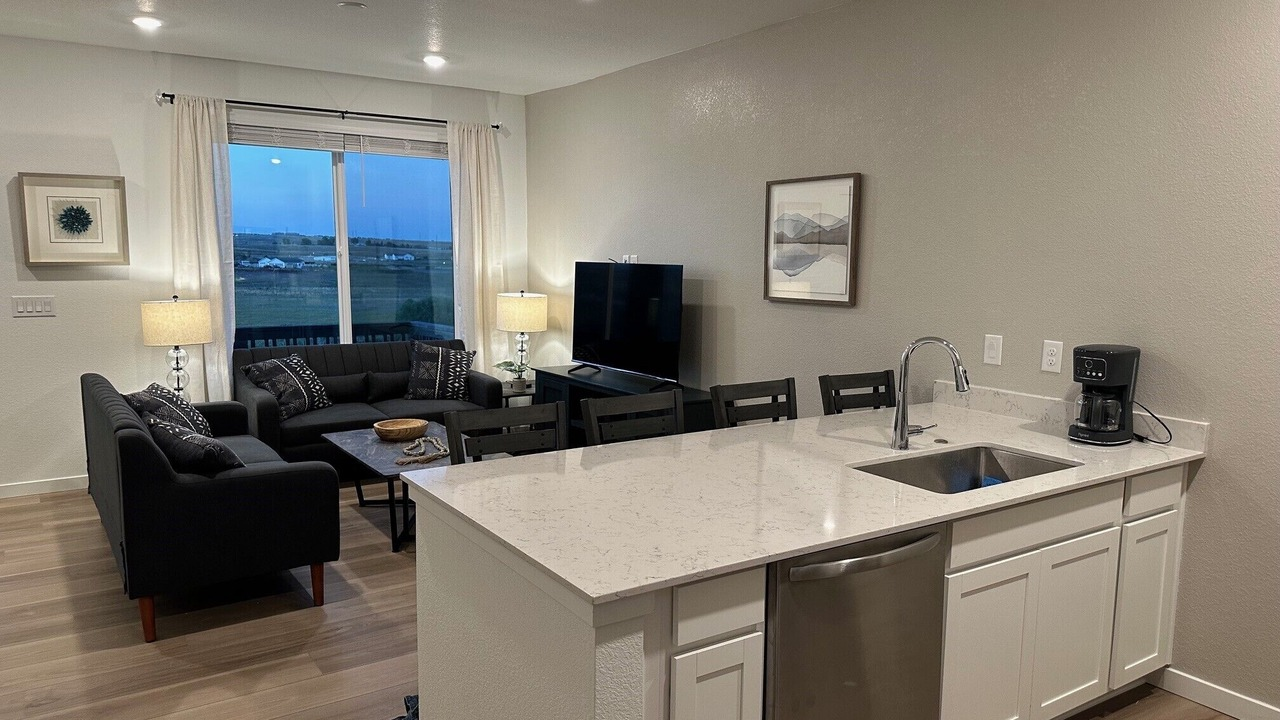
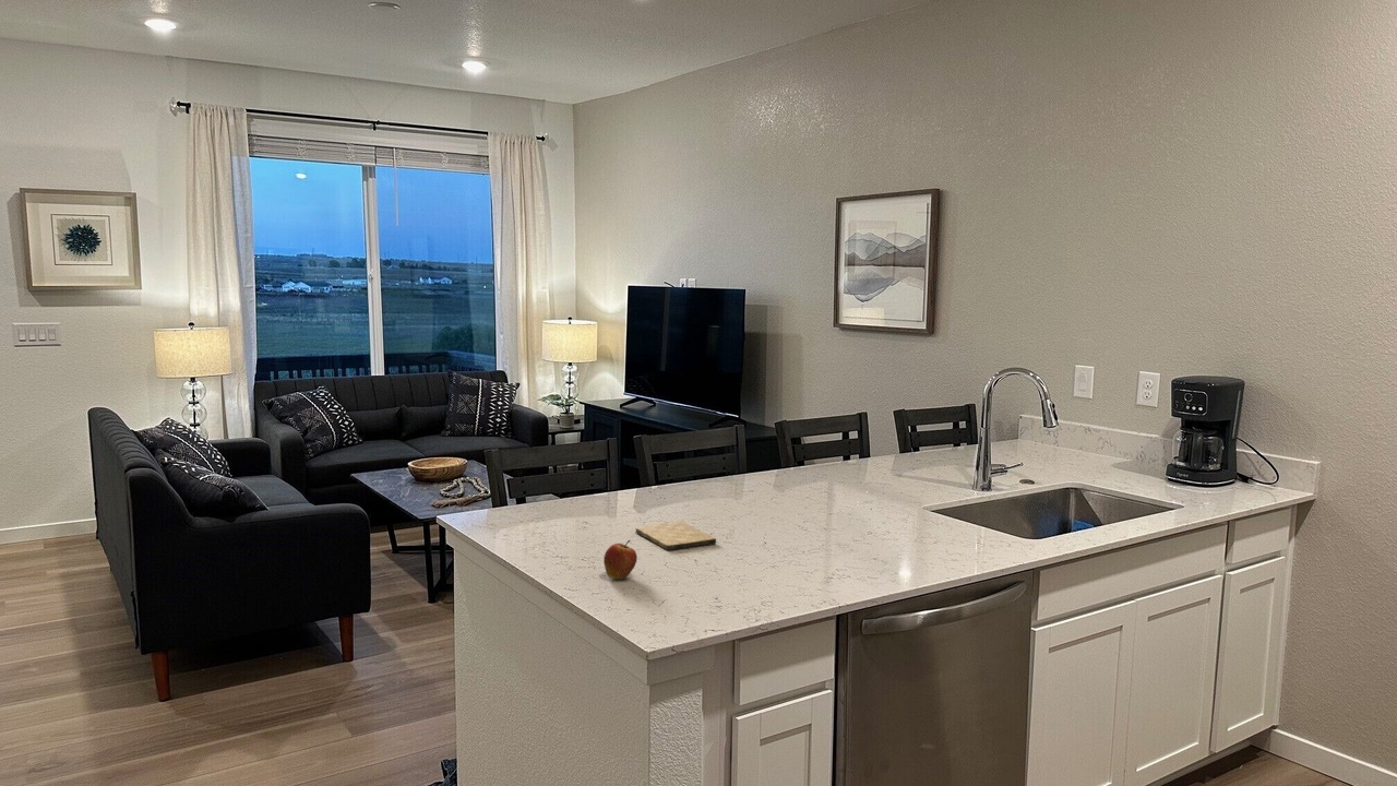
+ cutting board [635,521,717,551]
+ fruit [602,539,638,581]
